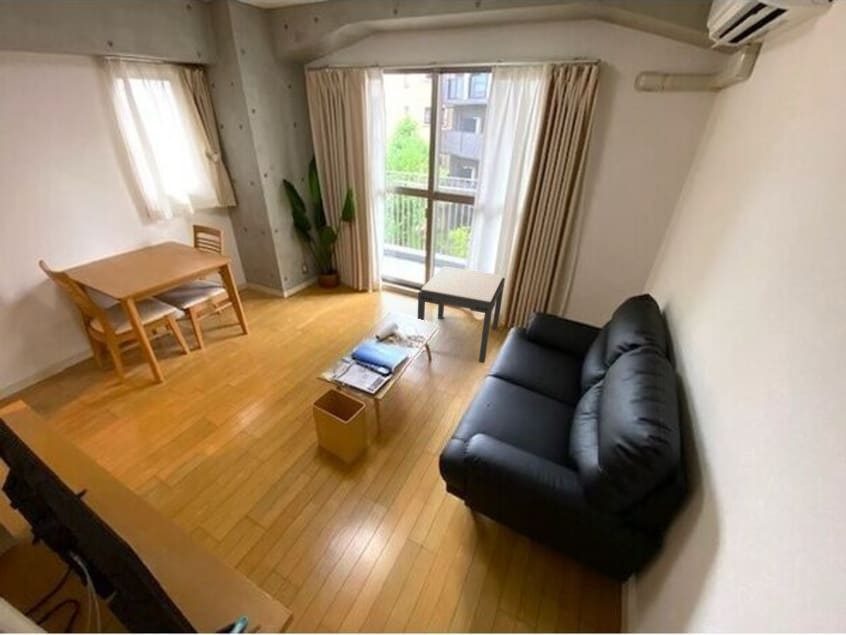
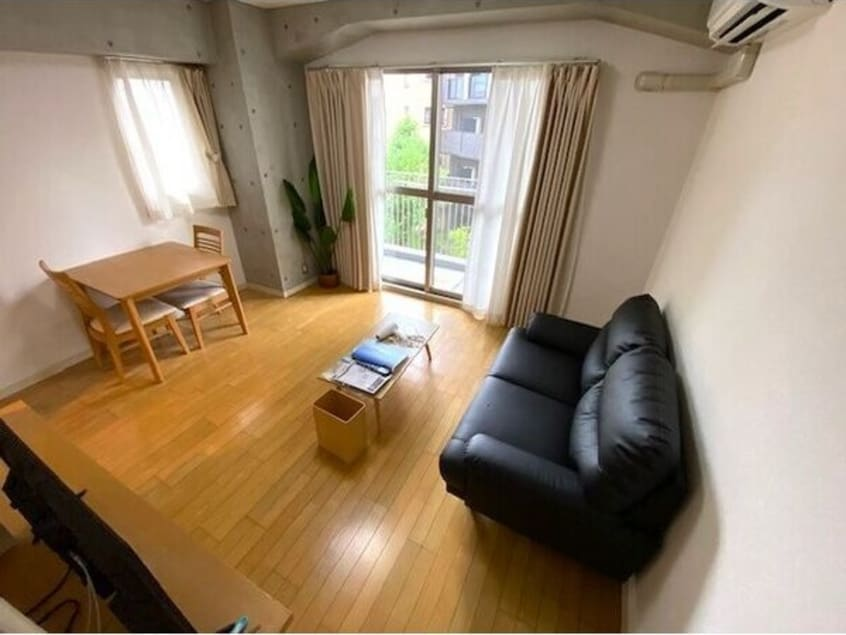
- side table [416,265,506,364]
